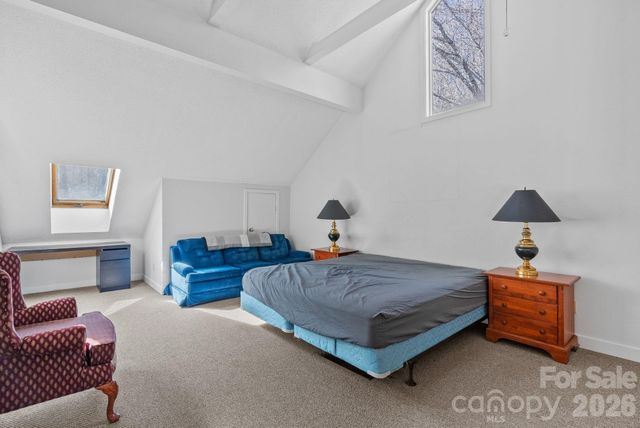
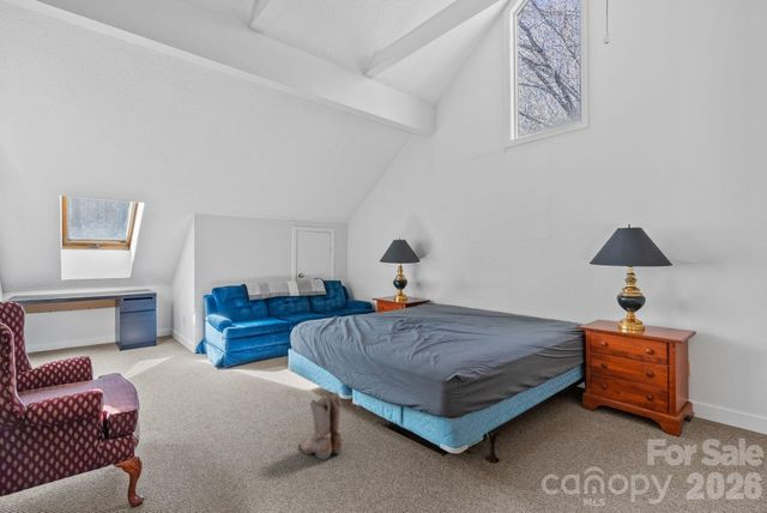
+ boots [298,391,343,461]
